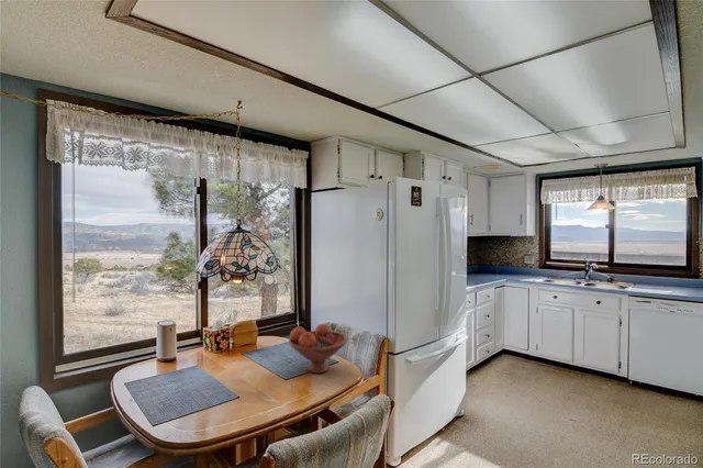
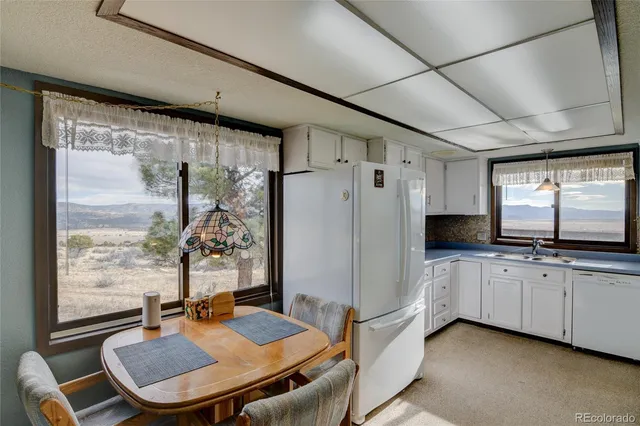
- fruit bowl [288,323,348,375]
